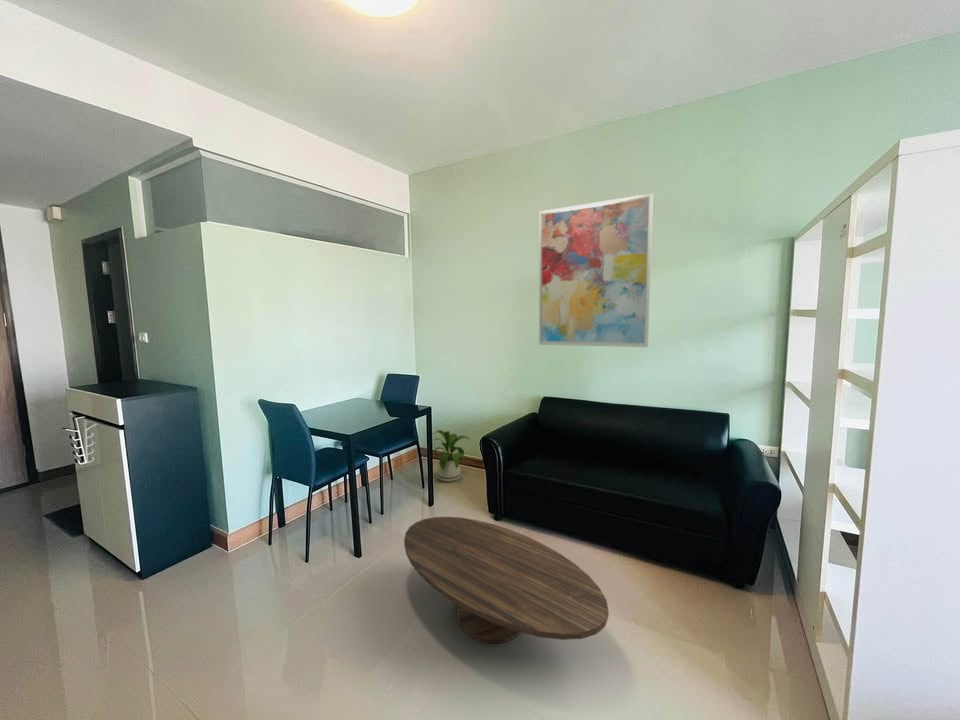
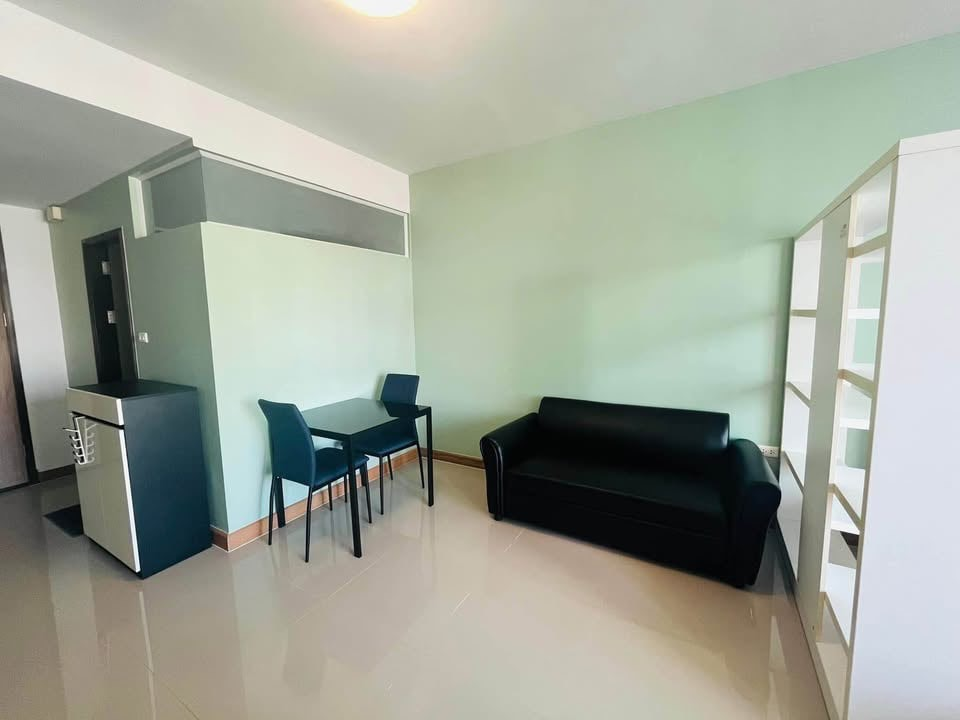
- house plant [431,429,471,483]
- coffee table [403,516,610,644]
- wall art [538,192,654,348]
